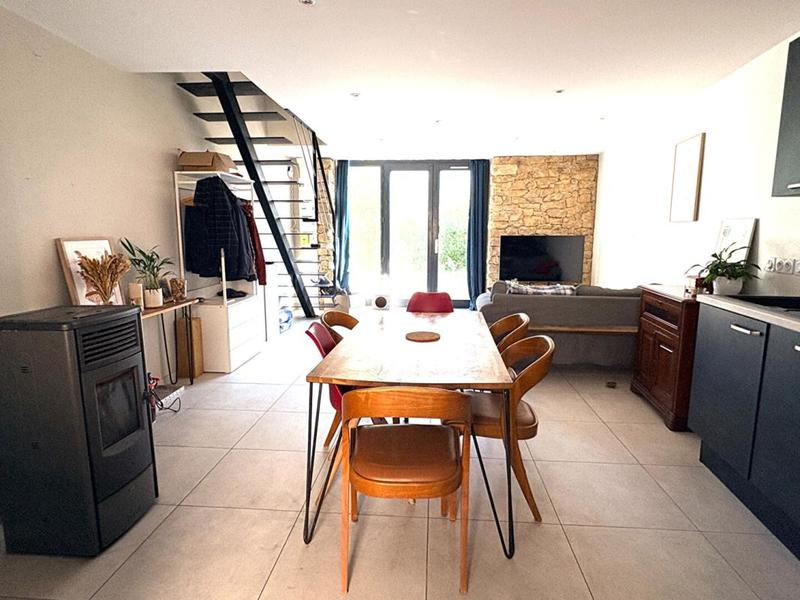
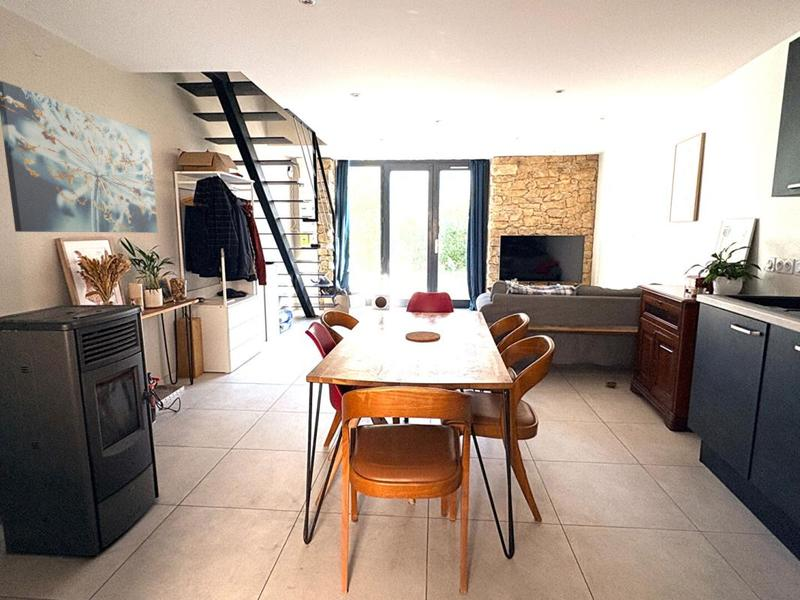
+ wall art [0,80,159,234]
